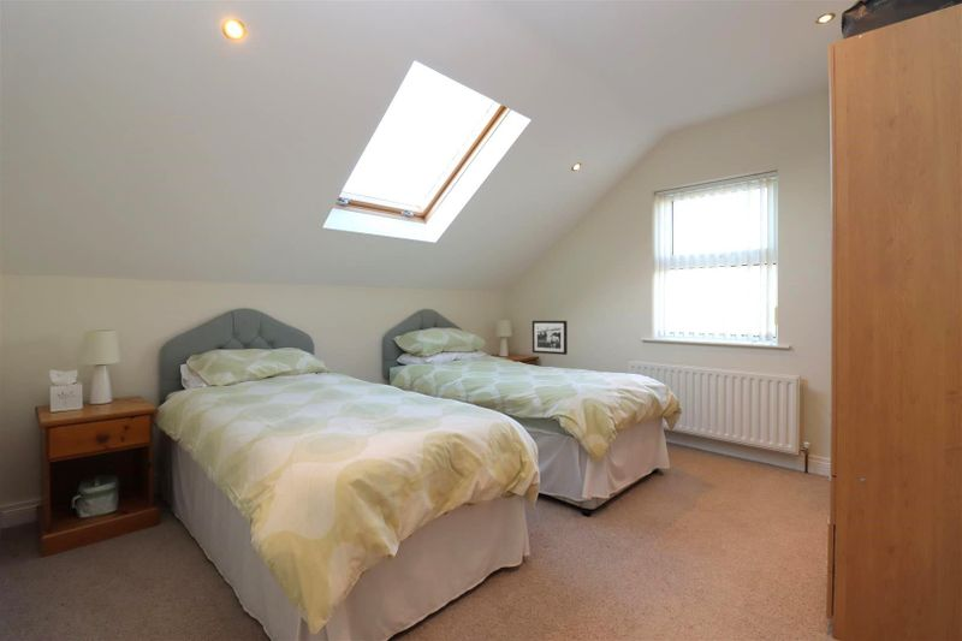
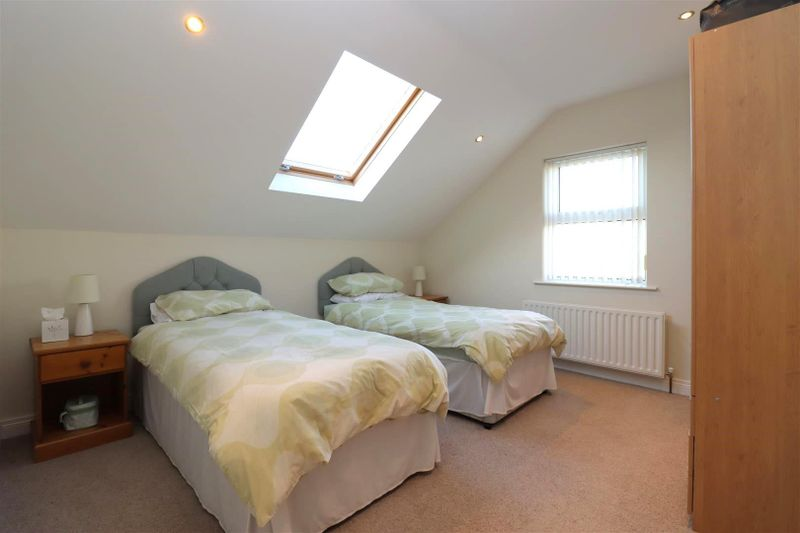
- picture frame [532,320,569,356]
